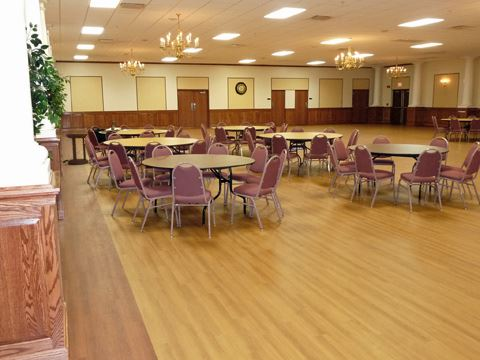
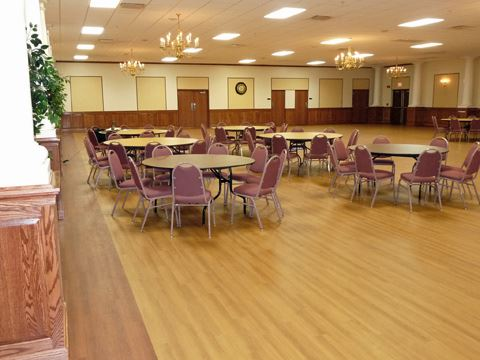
- side table [65,133,90,166]
